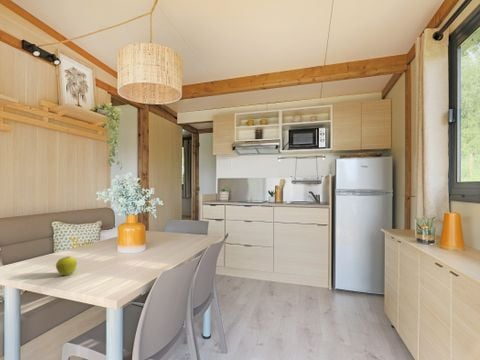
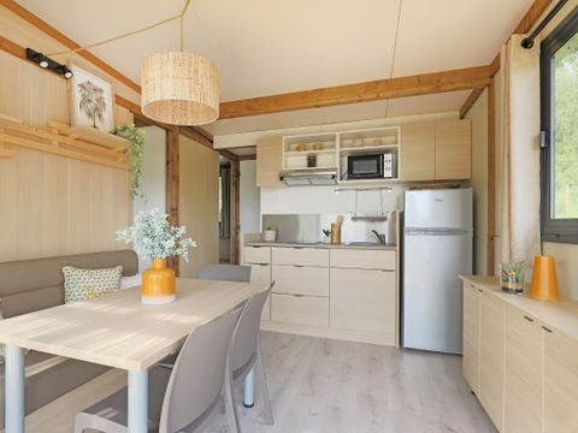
- fruit [55,255,78,276]
